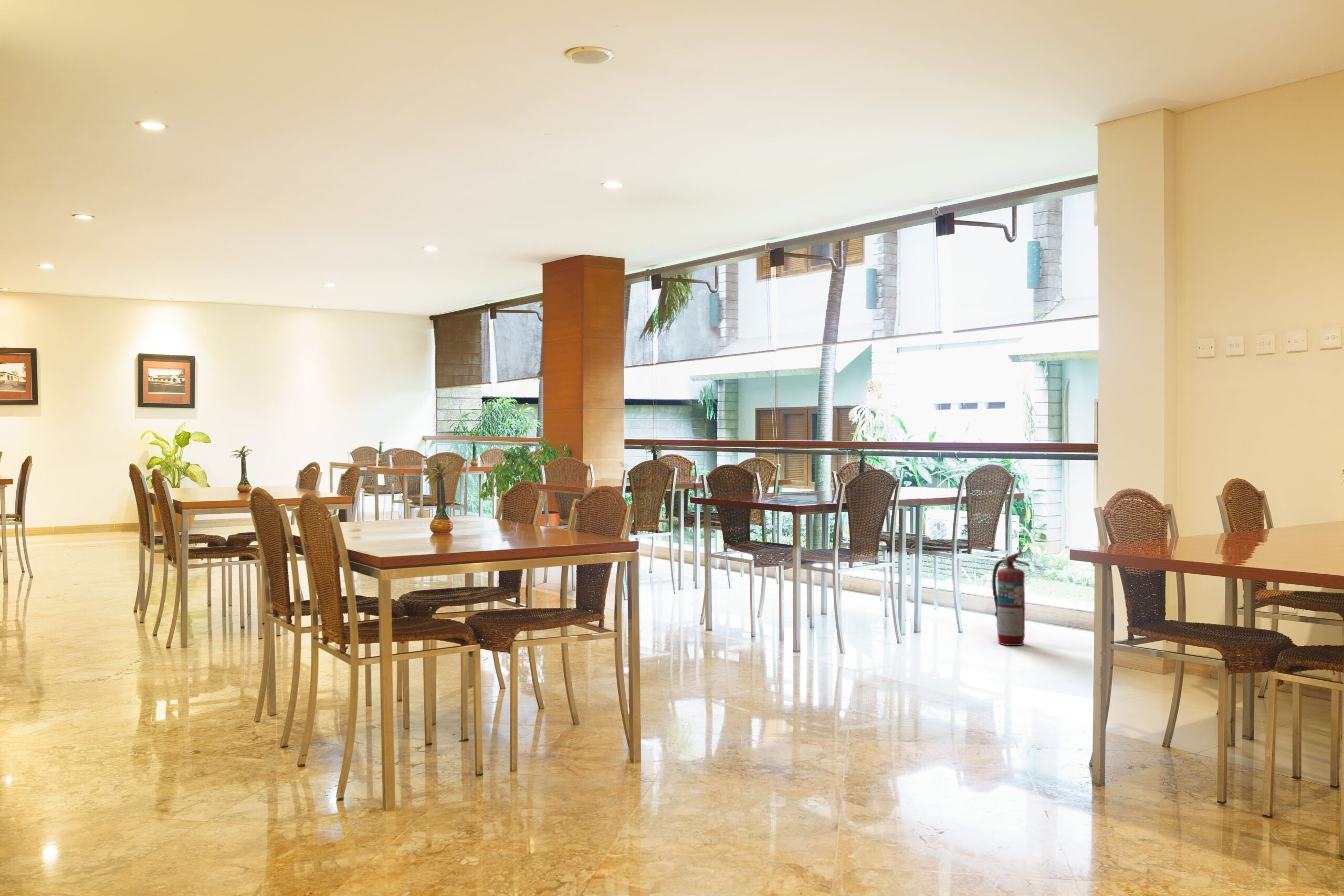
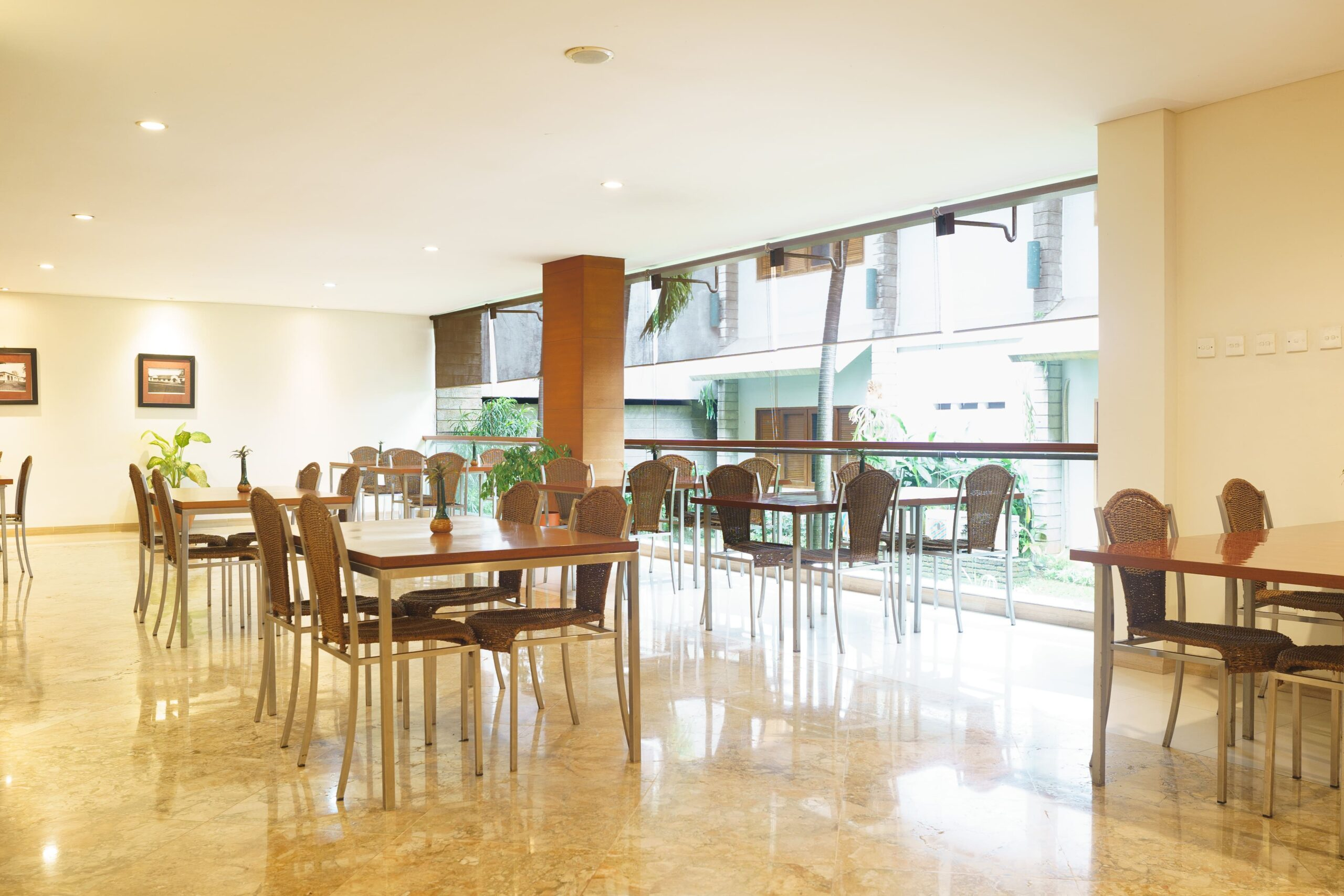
- fire extinguisher [992,551,1031,646]
